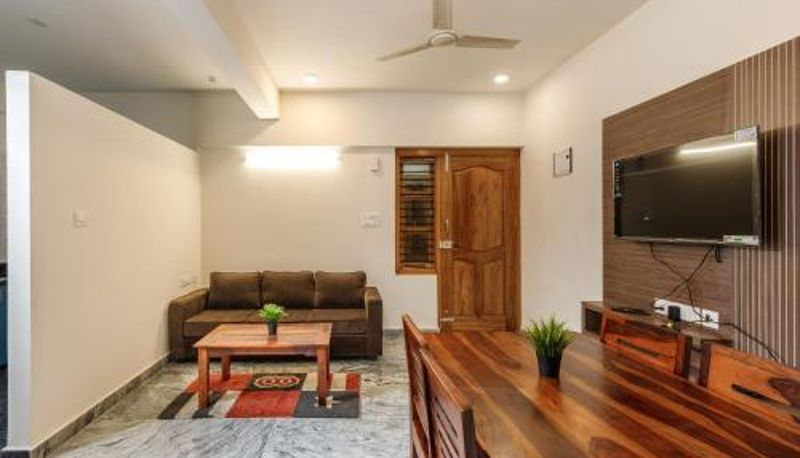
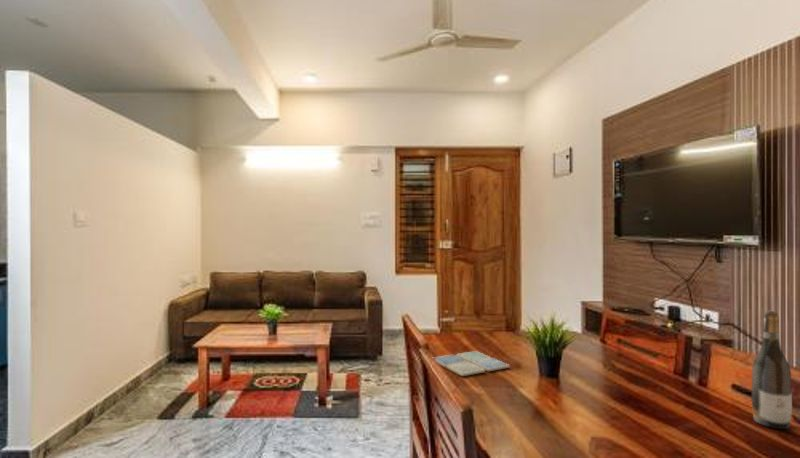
+ drink coaster [433,350,511,377]
+ wine bottle [751,309,793,430]
